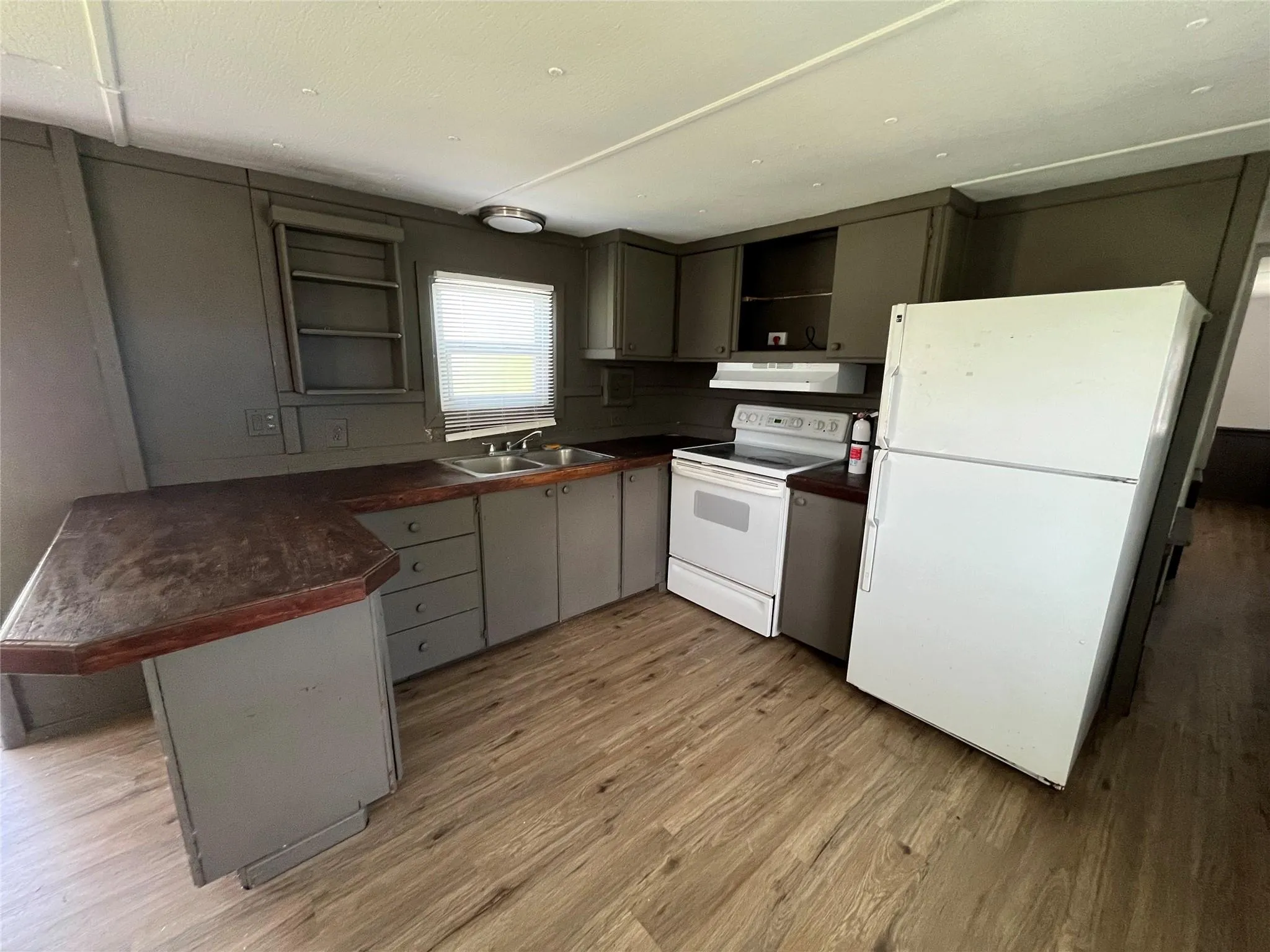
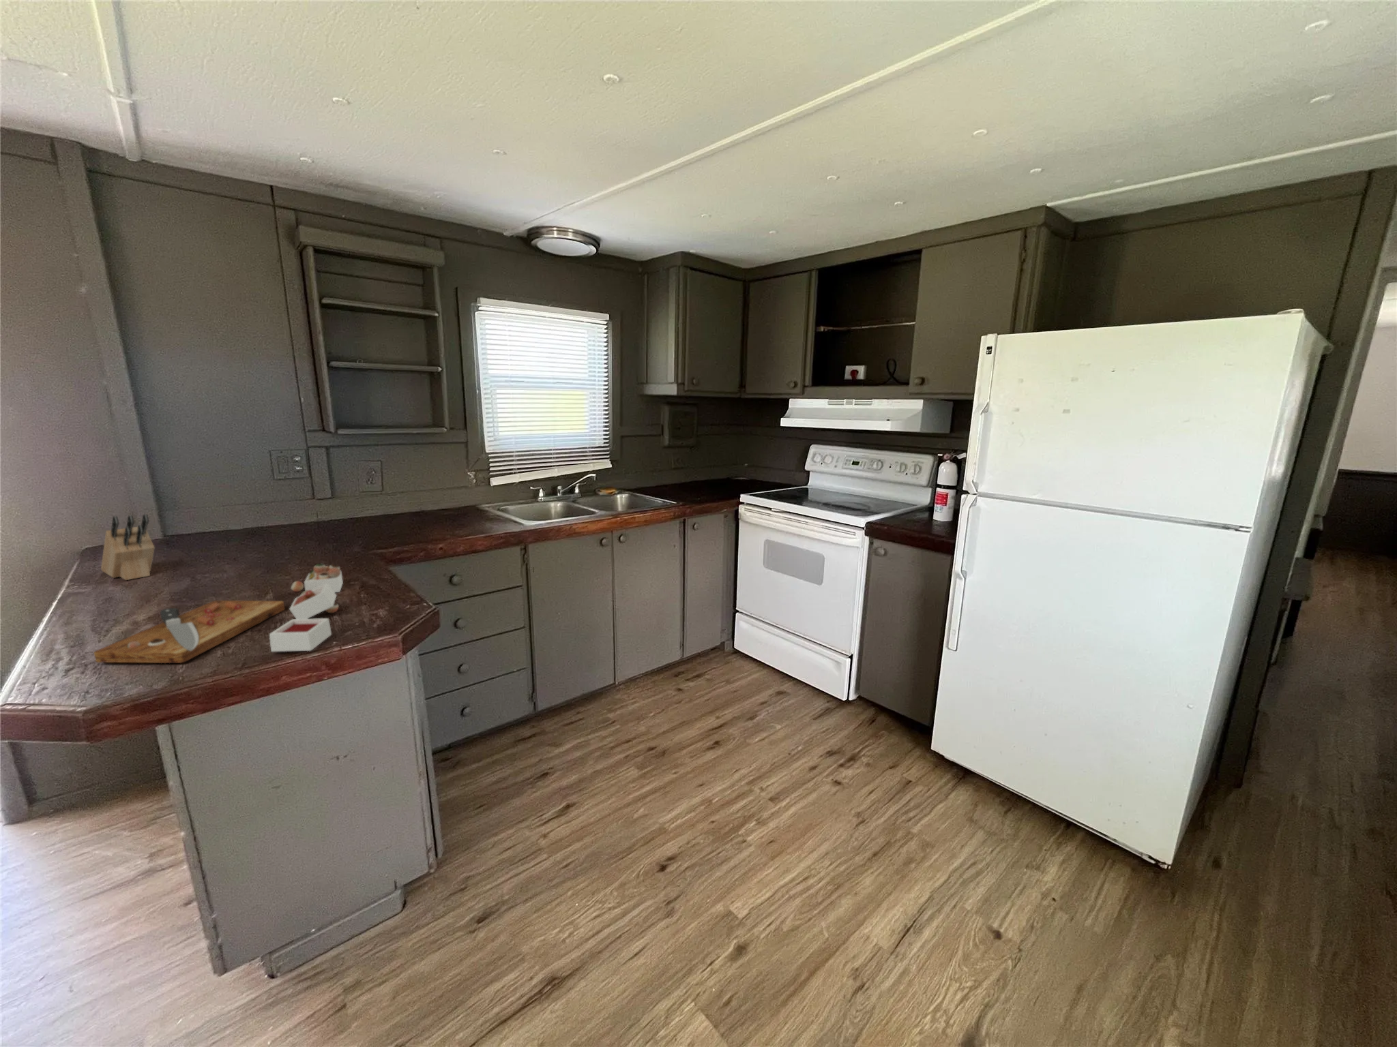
+ cutting board [94,562,344,664]
+ knife block [100,514,155,581]
